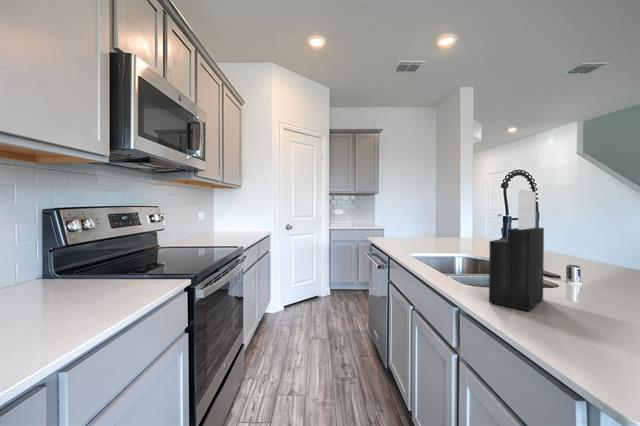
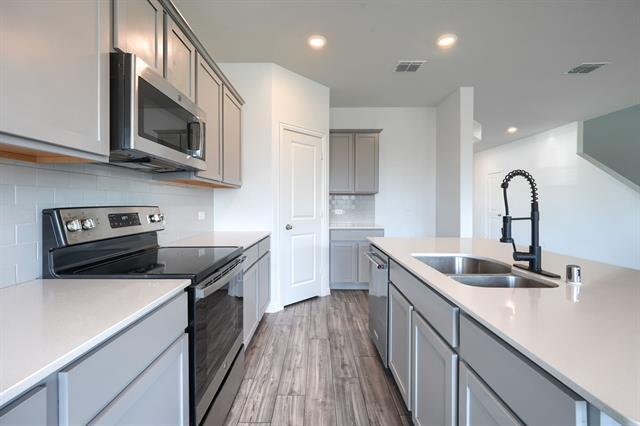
- knife block [488,189,545,312]
